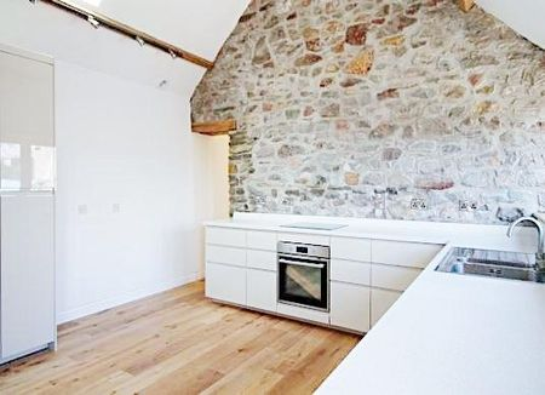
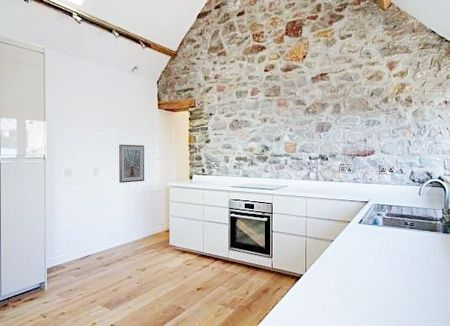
+ picture frame [118,143,145,184]
